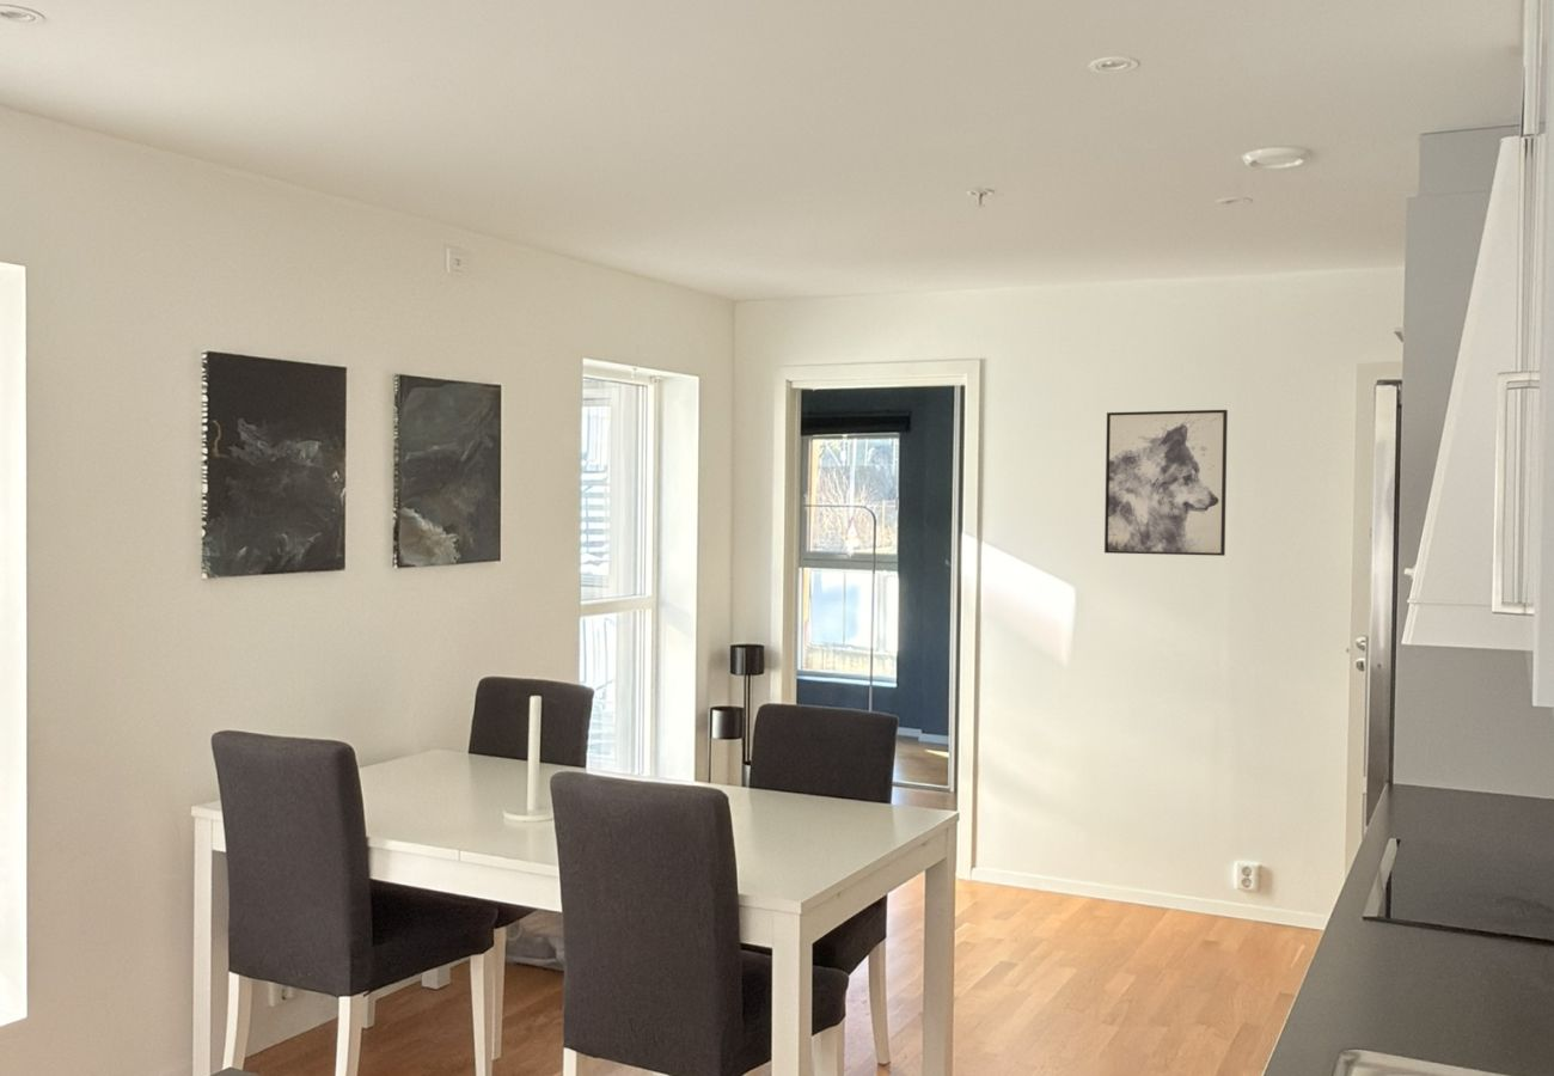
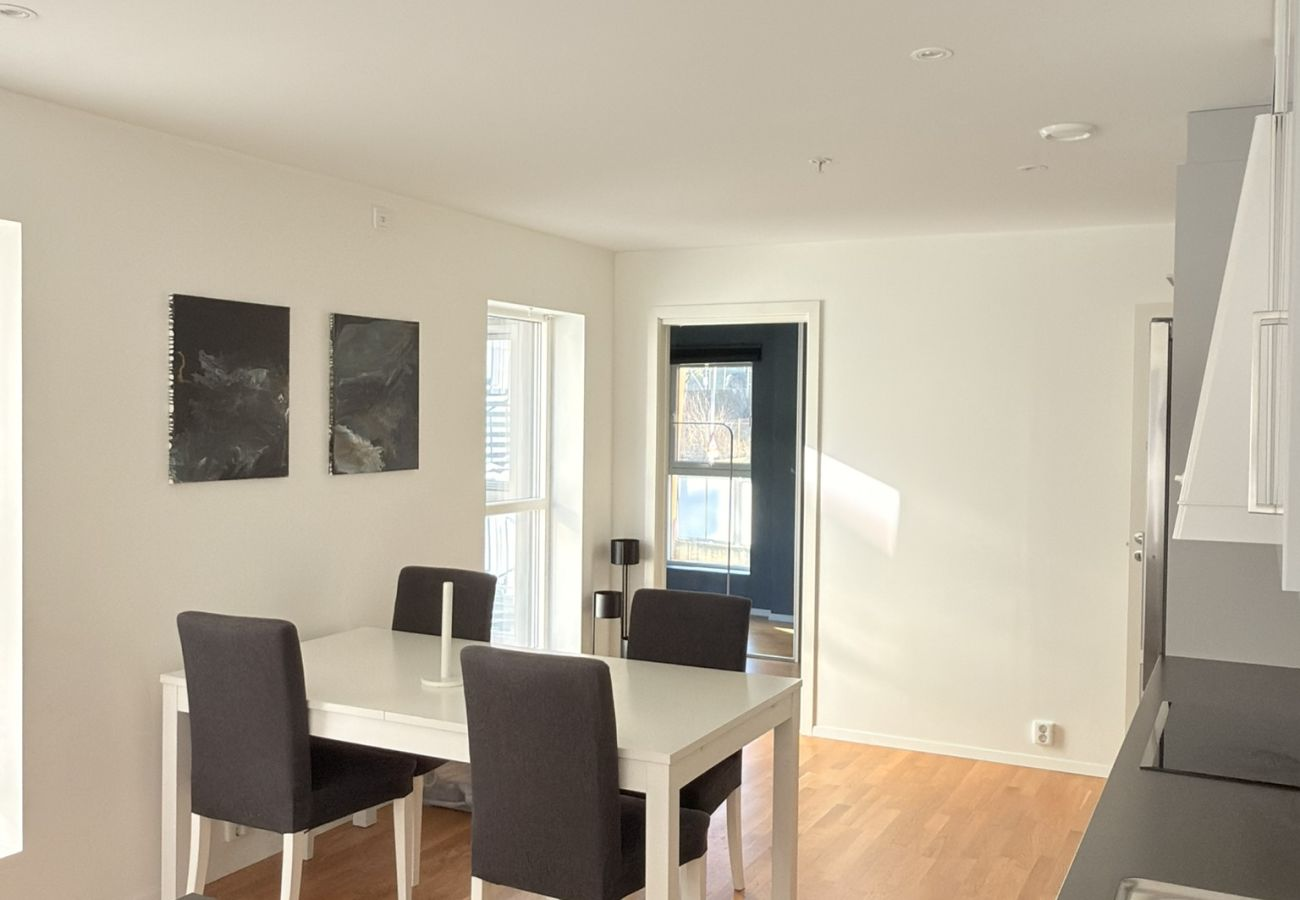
- wall art [1103,409,1229,557]
